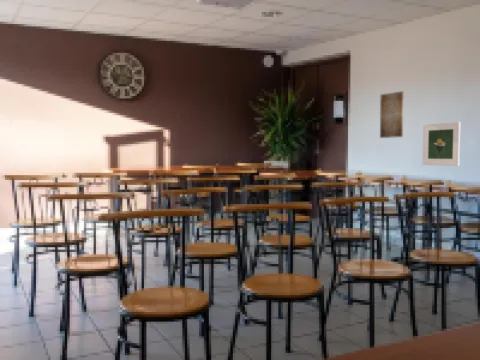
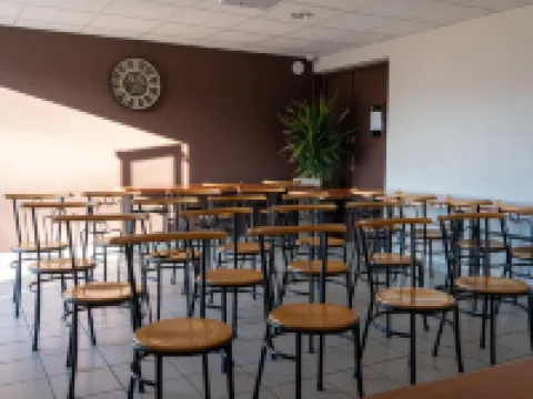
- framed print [422,121,461,167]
- wall art [379,90,405,139]
